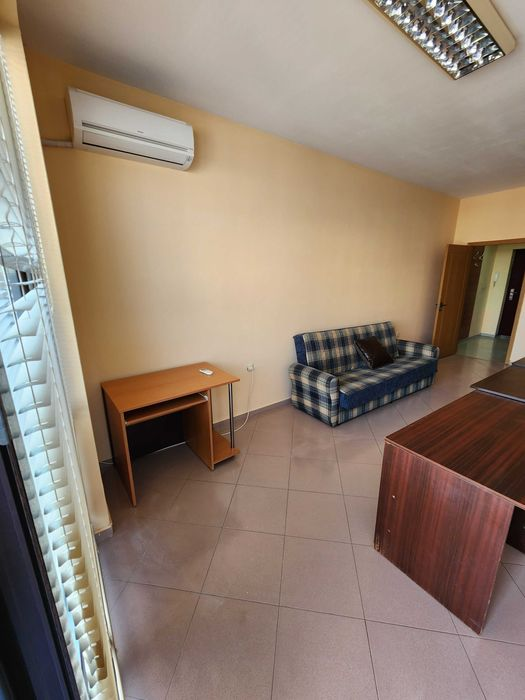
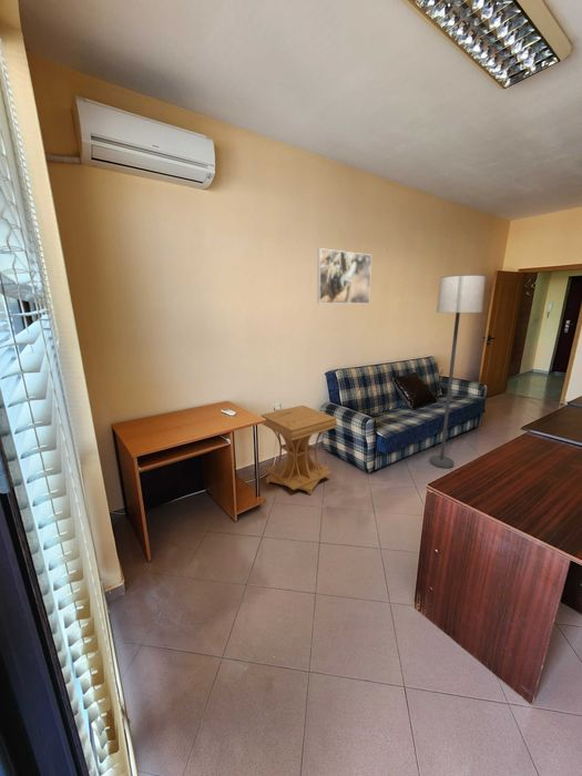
+ lamp [429,274,487,469]
+ side table [259,405,338,496]
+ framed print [316,247,372,305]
